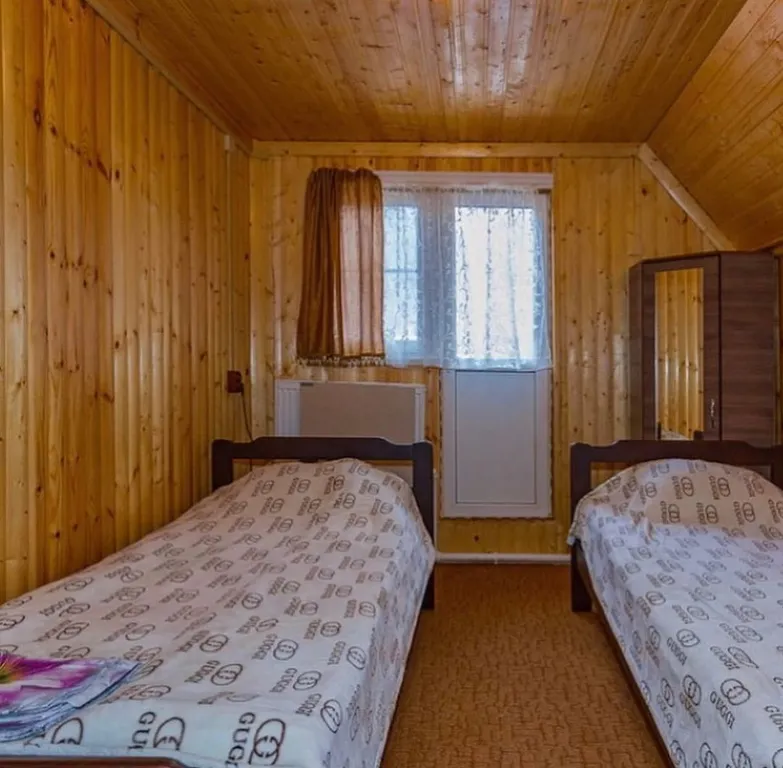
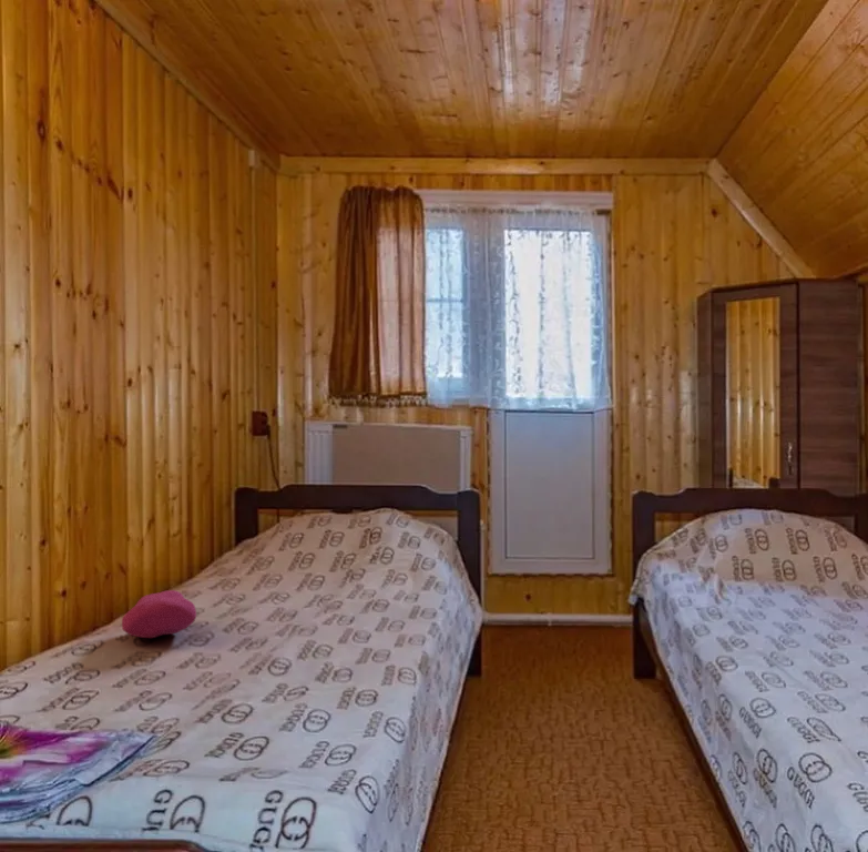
+ cushion [121,589,197,639]
